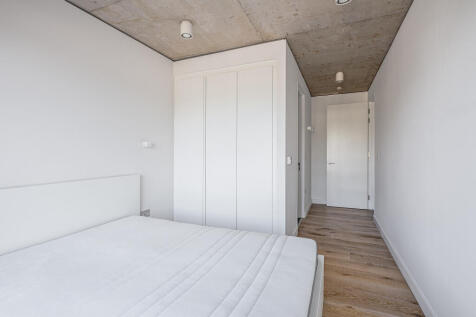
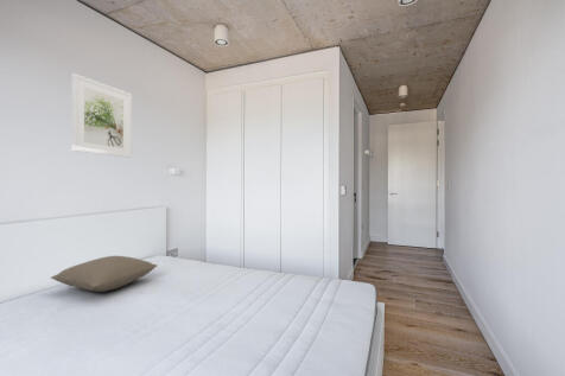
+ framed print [70,72,133,159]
+ pillow [50,255,158,293]
